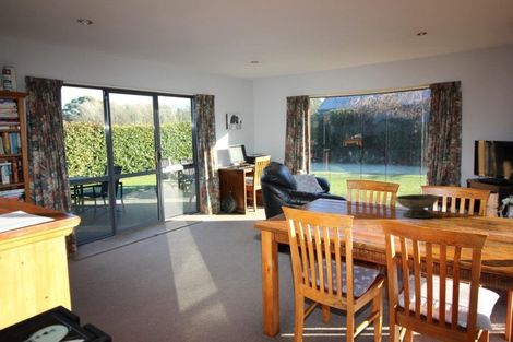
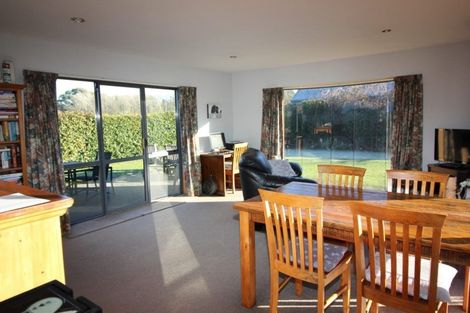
- decorative bowl [394,193,440,219]
